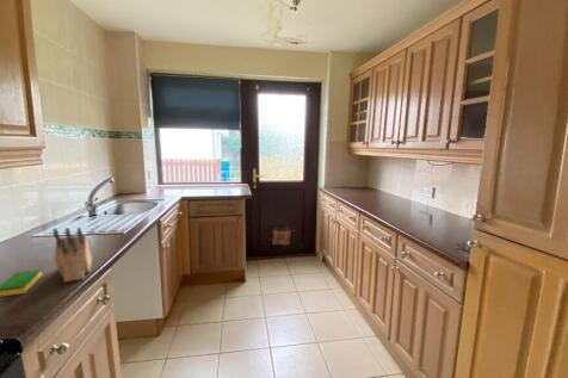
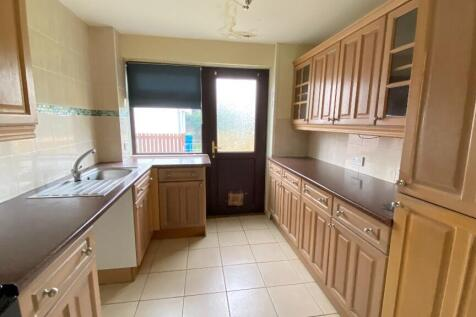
- knife block [53,227,93,284]
- dish sponge [0,268,43,298]
